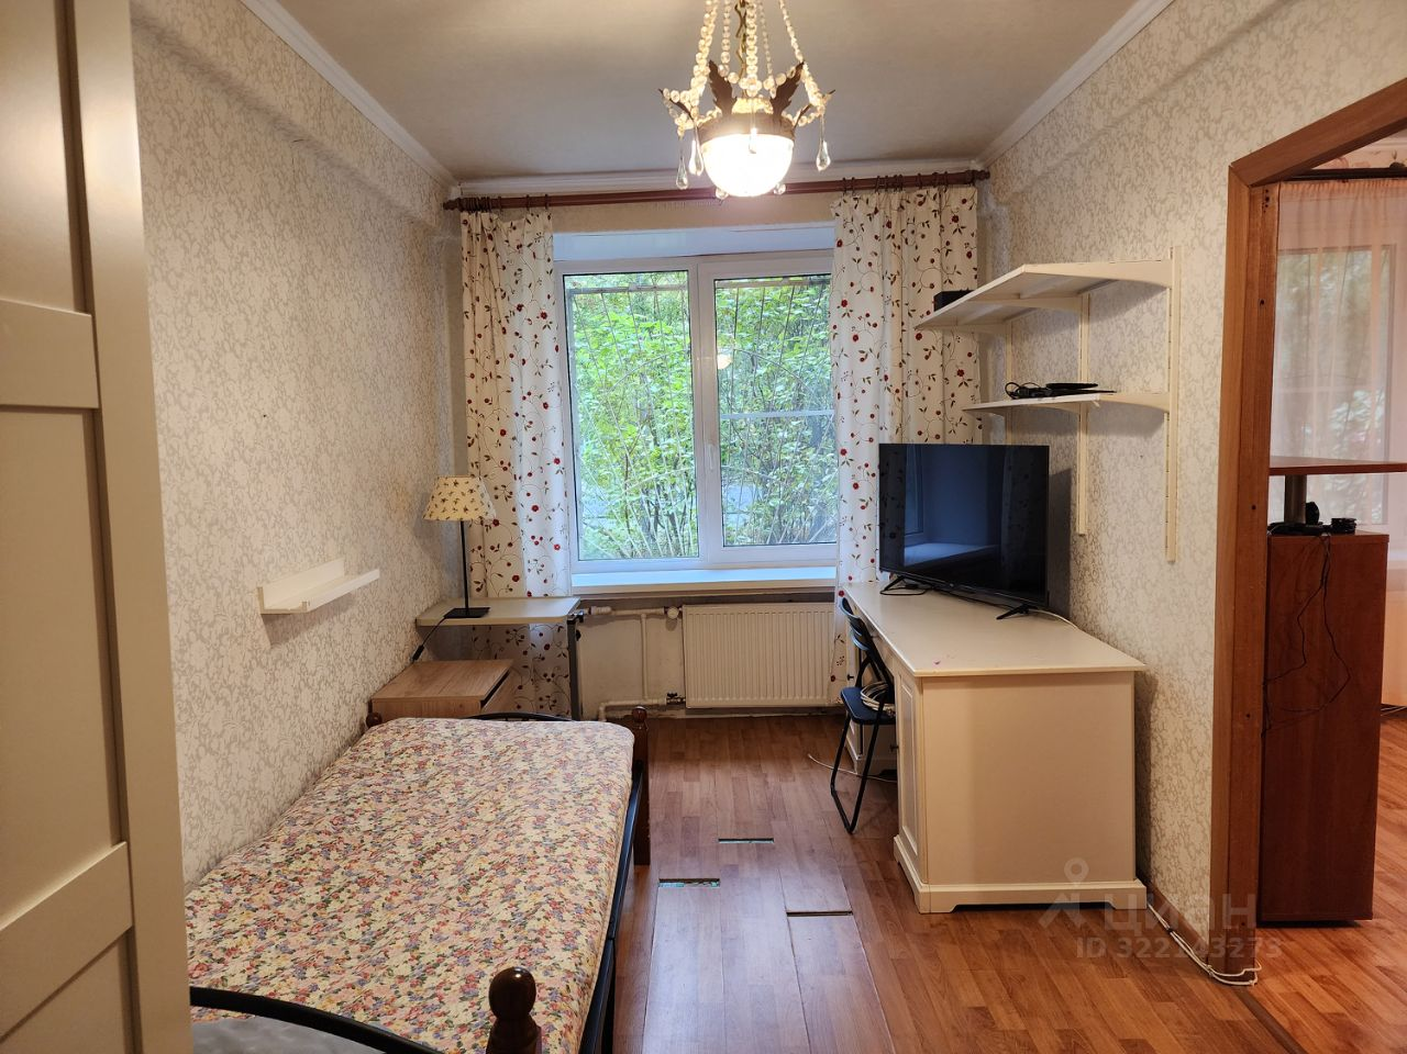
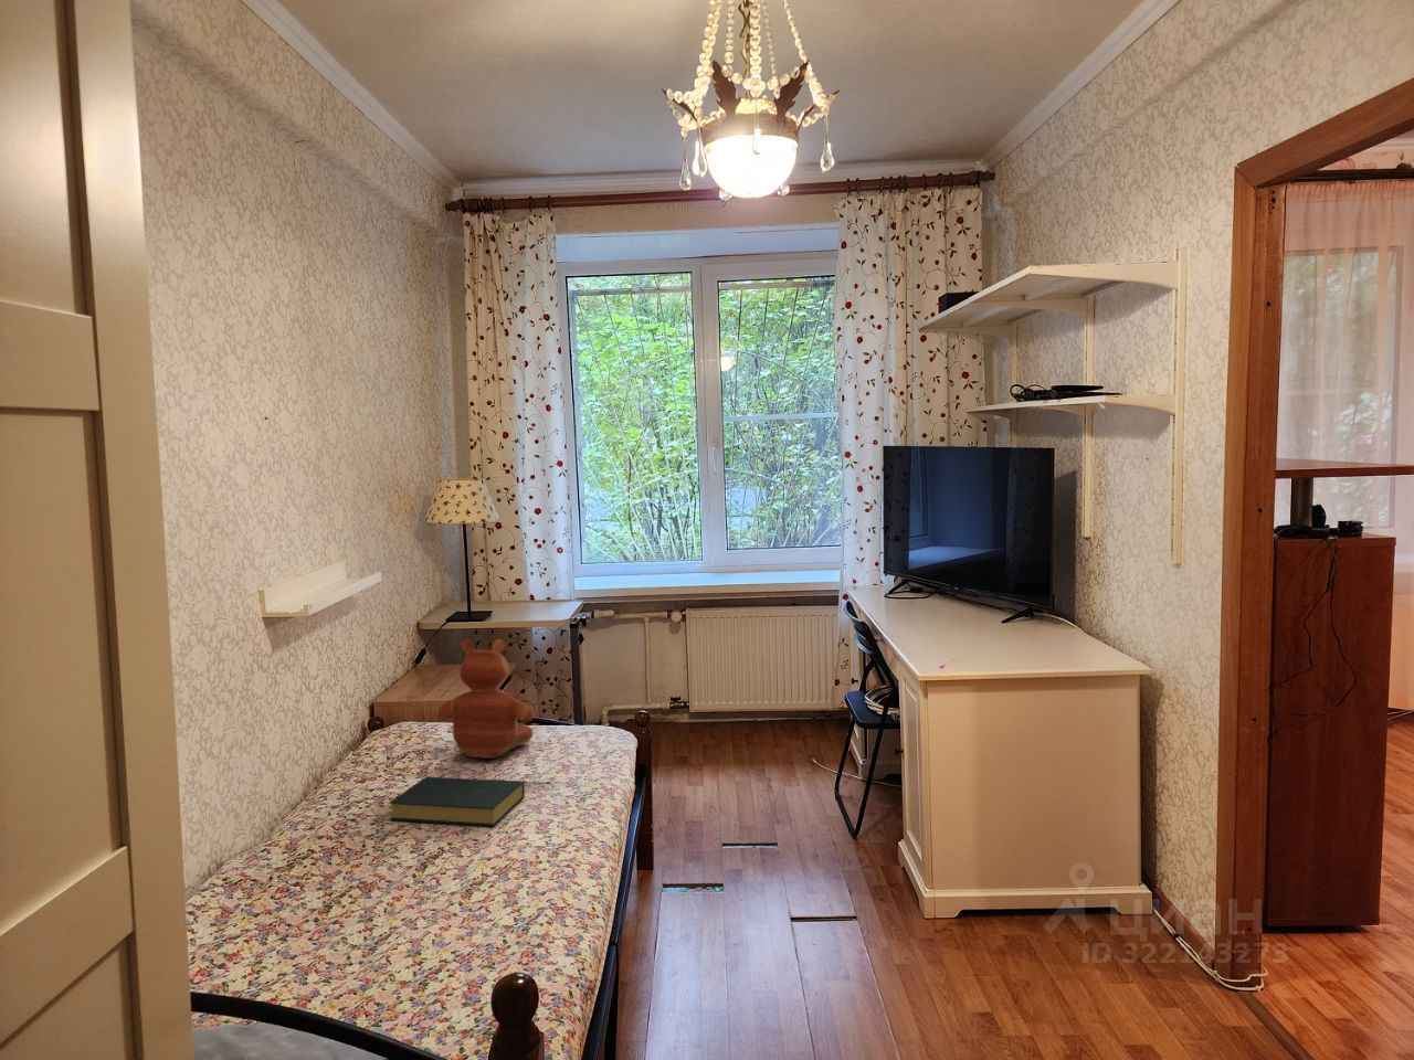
+ teddy bear [436,638,534,759]
+ hardback book [387,776,526,827]
